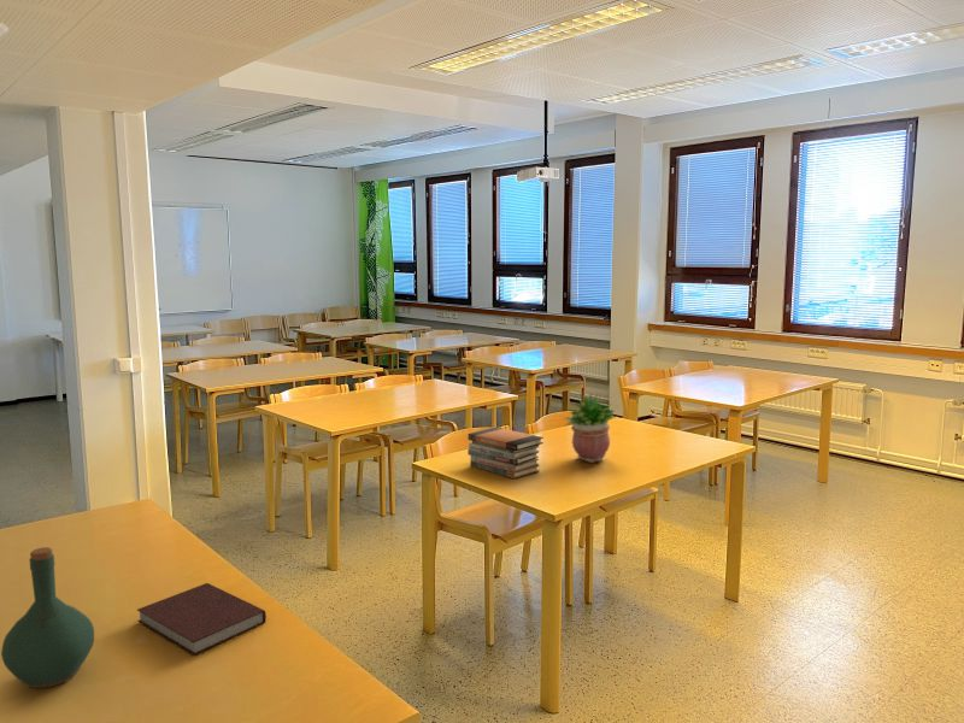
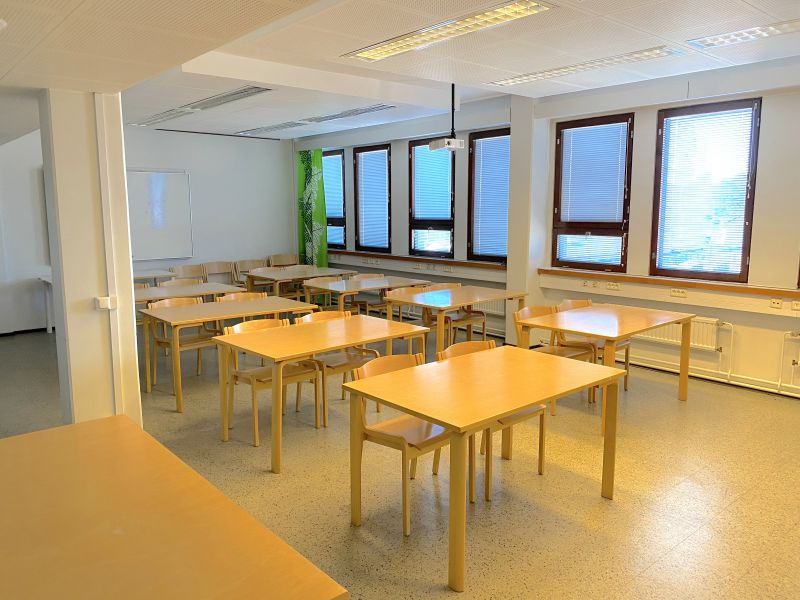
- notebook [136,582,268,656]
- book stack [466,427,545,480]
- potted plant [562,392,619,464]
- bottle [0,546,95,689]
